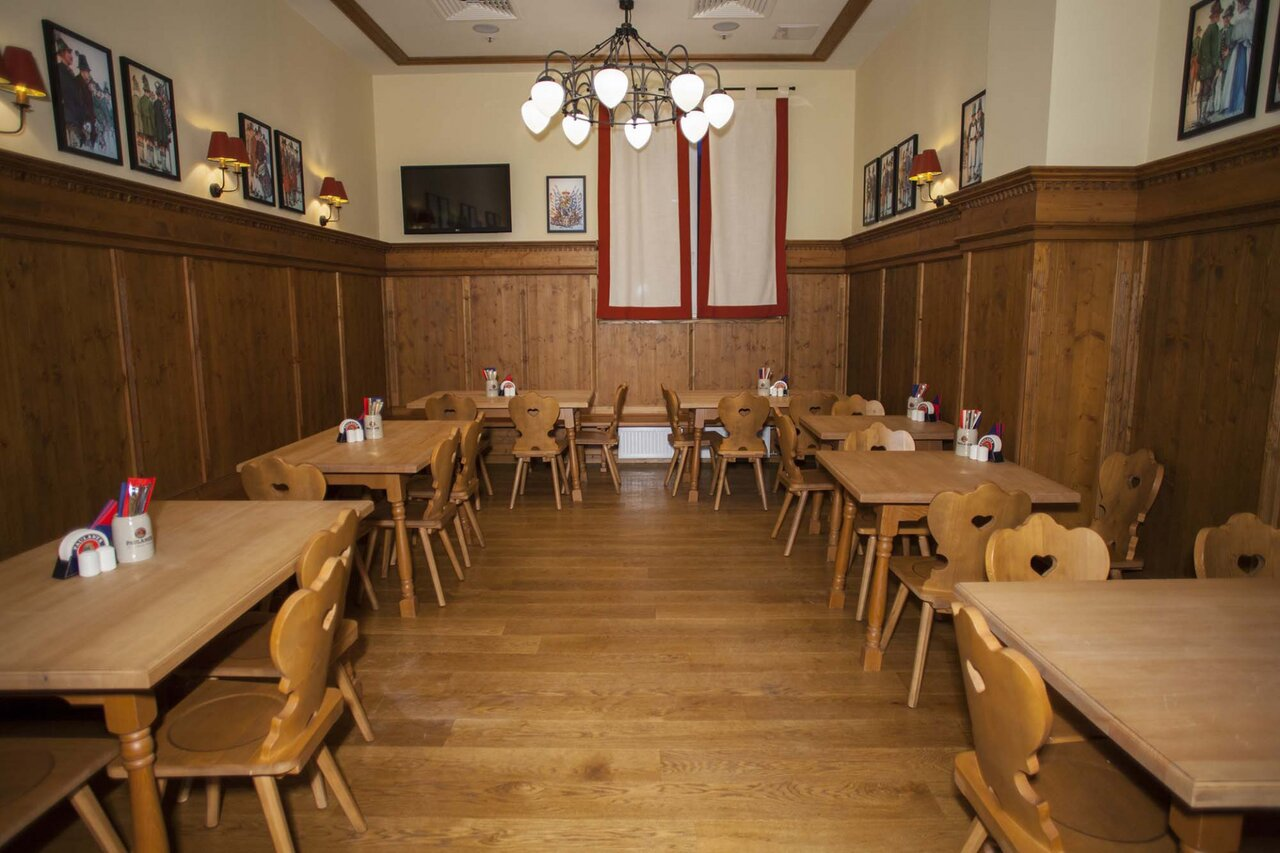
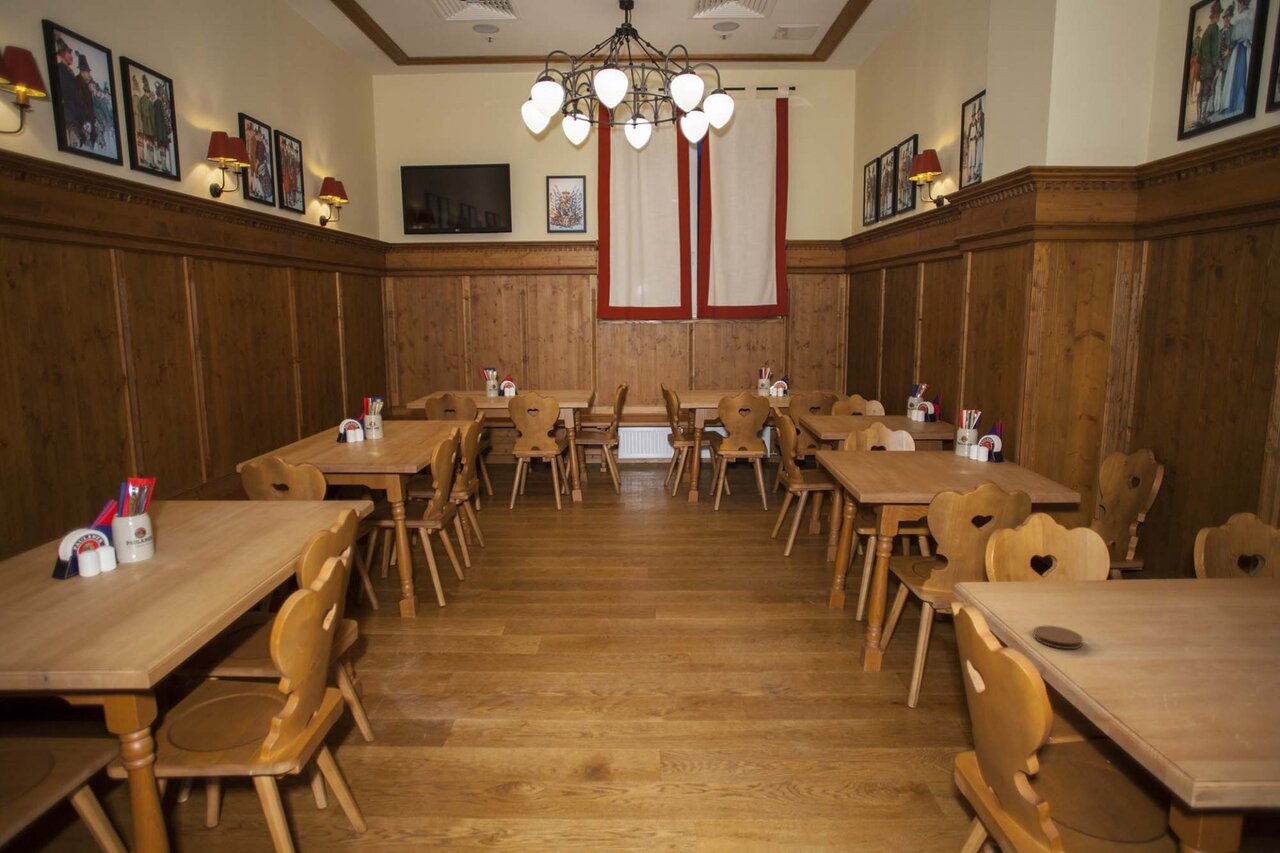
+ coaster [1033,625,1084,650]
